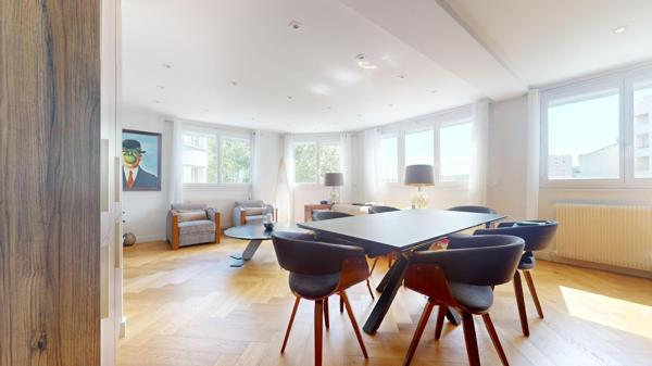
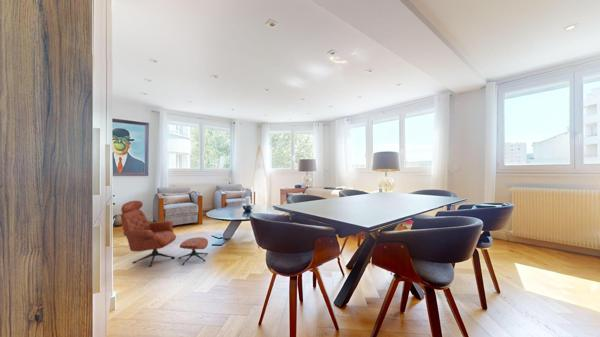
+ armchair [120,200,209,268]
